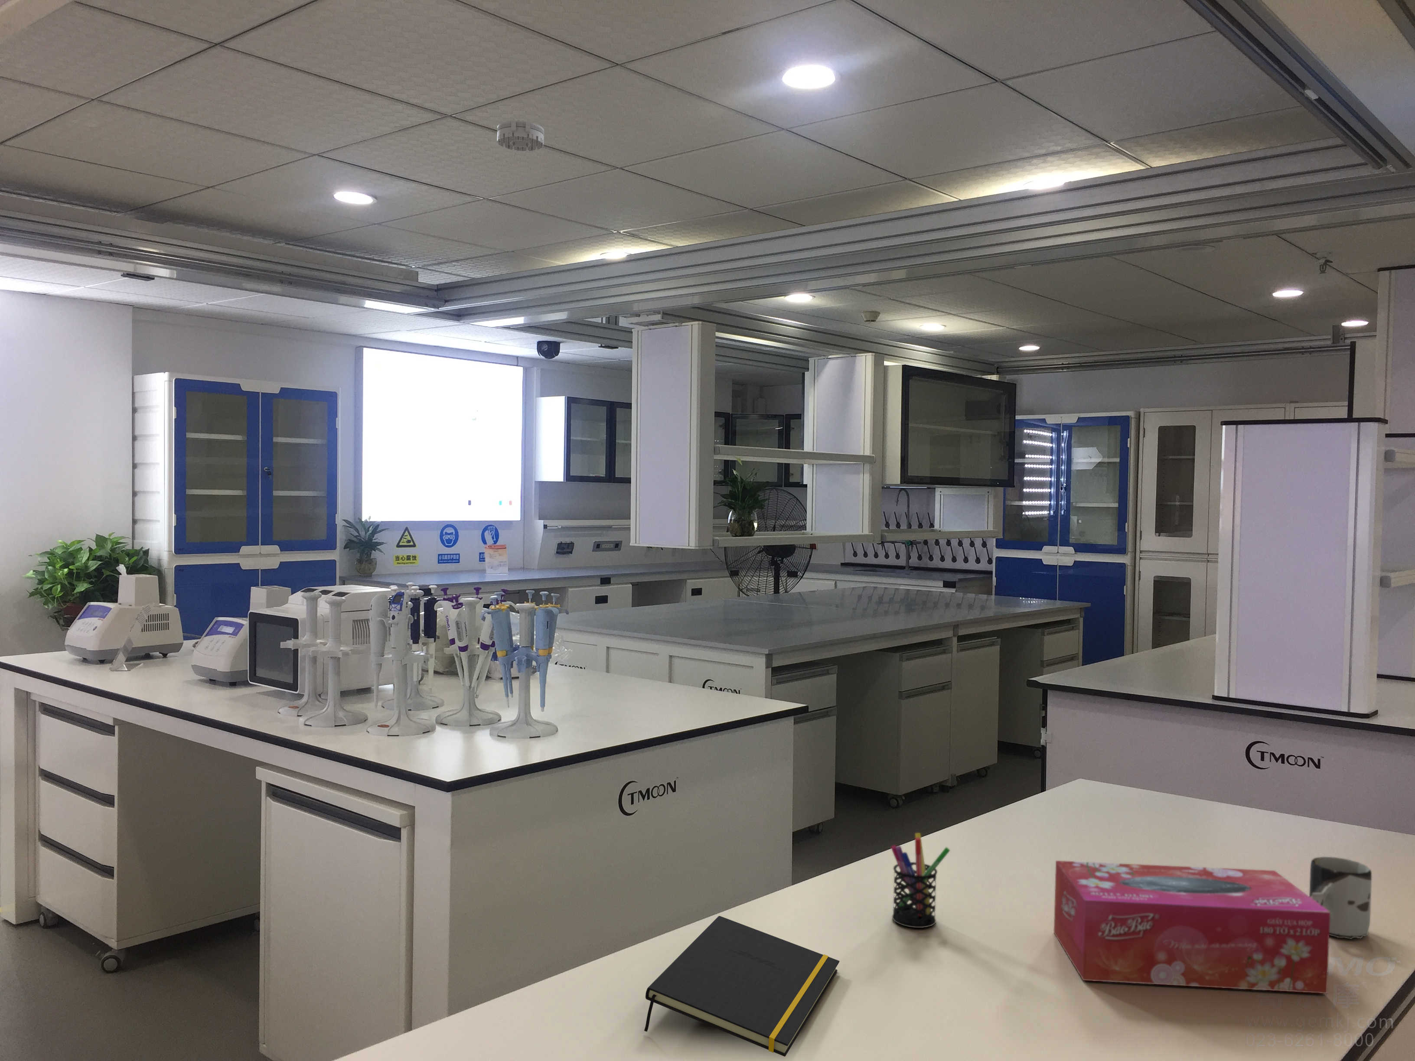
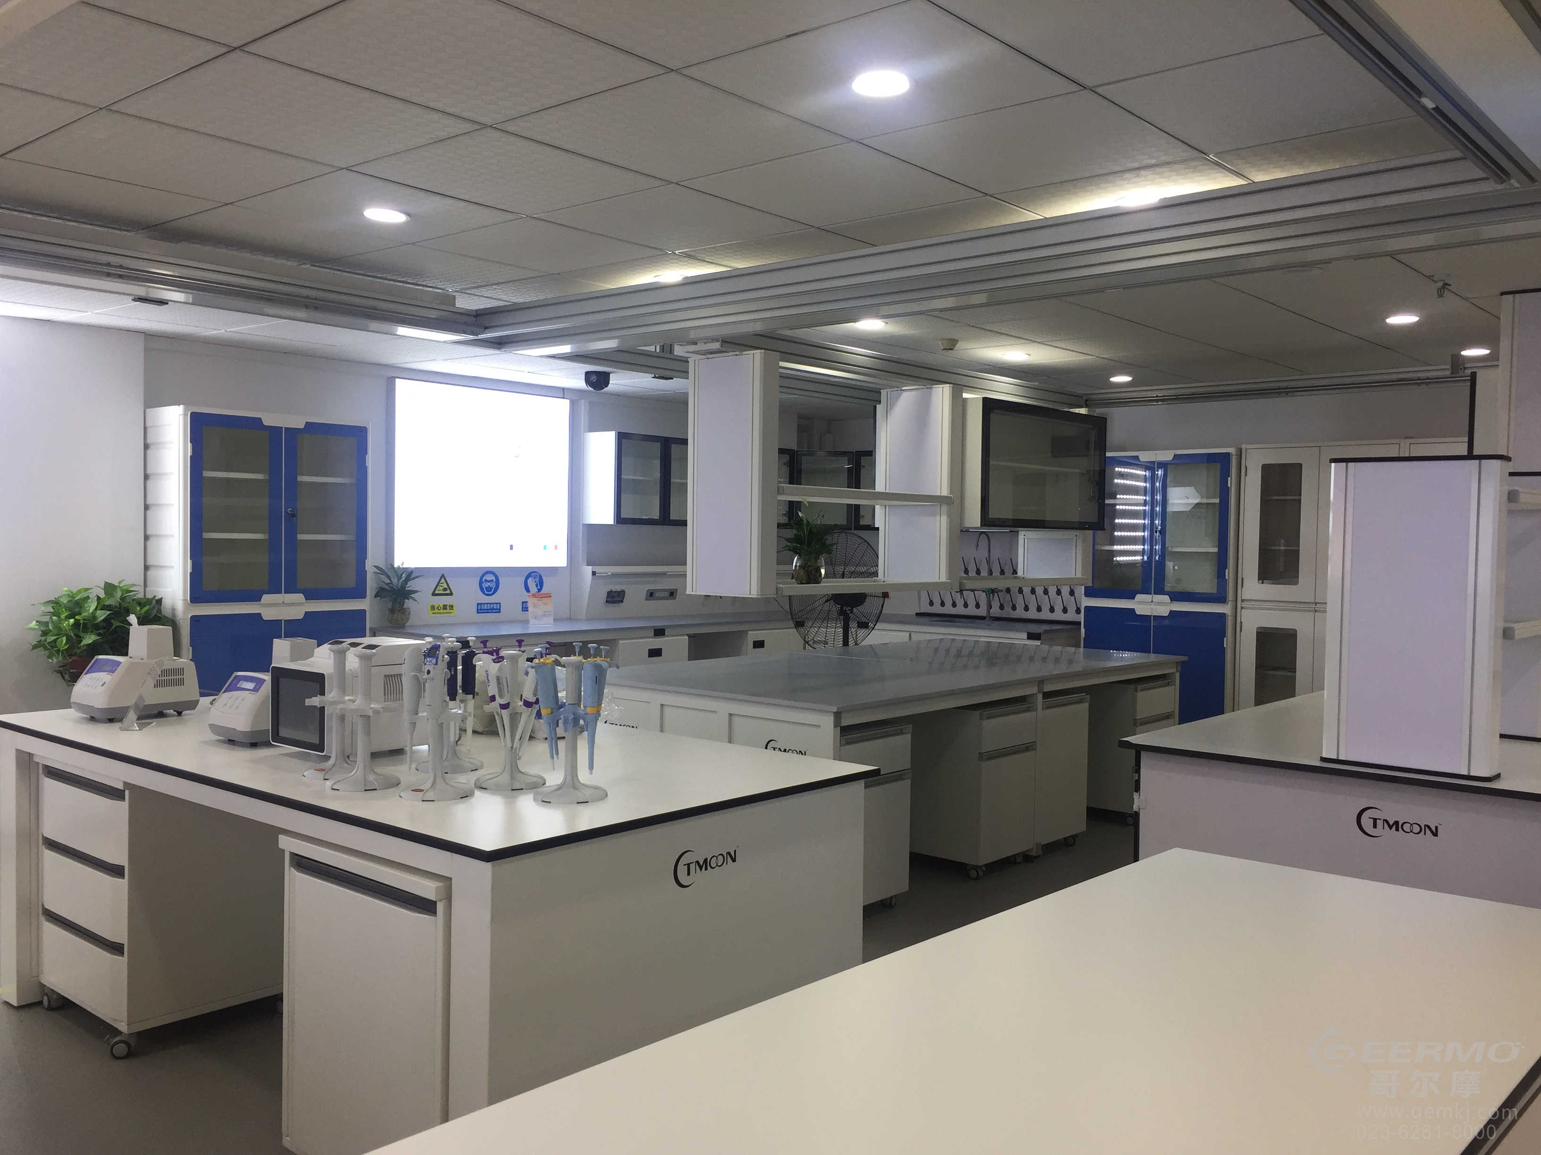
- tissue box [1053,860,1330,994]
- notepad [644,915,840,1057]
- pen holder [891,833,950,928]
- smoke detector [497,119,545,152]
- cup [1309,856,1372,940]
